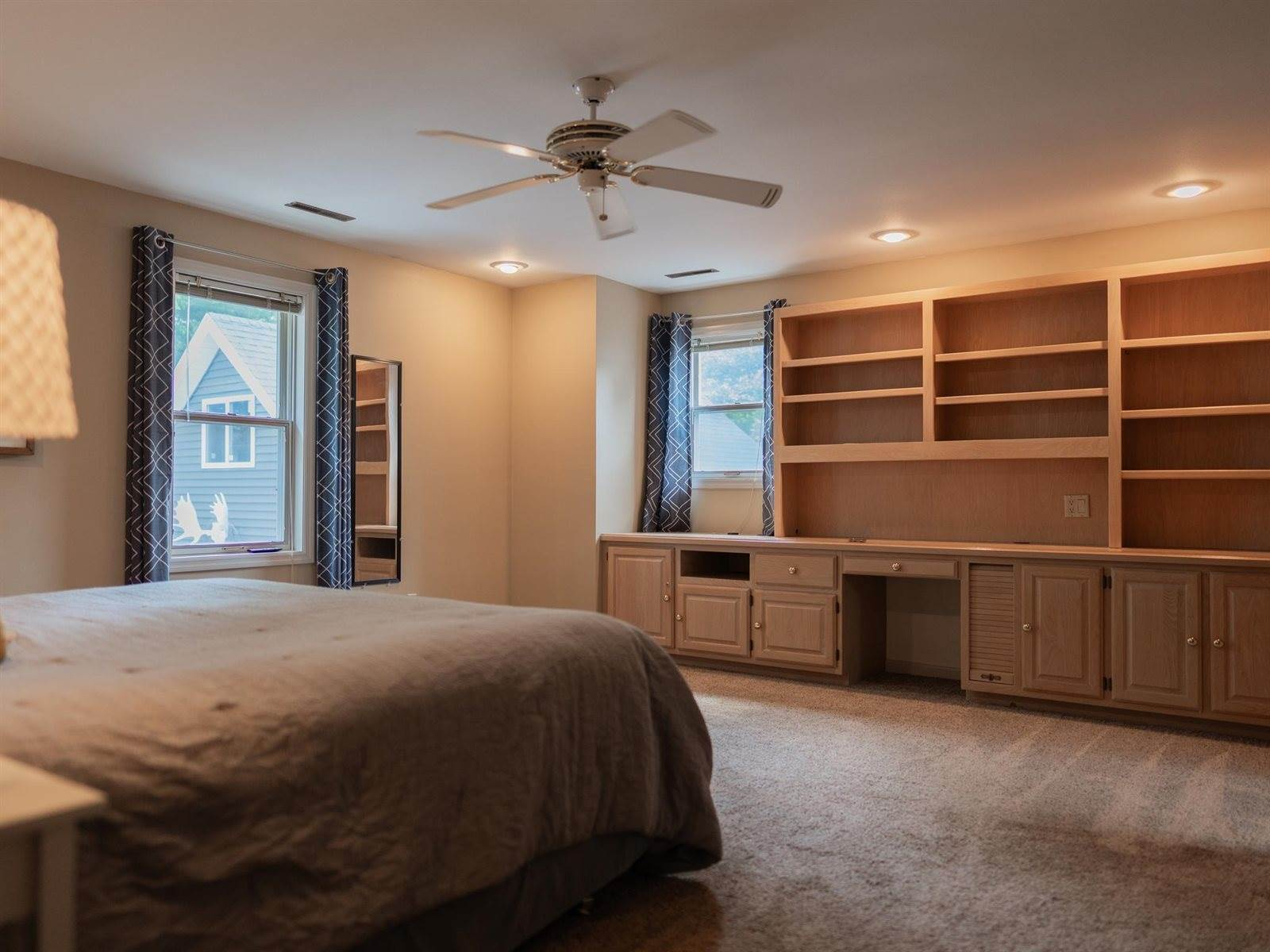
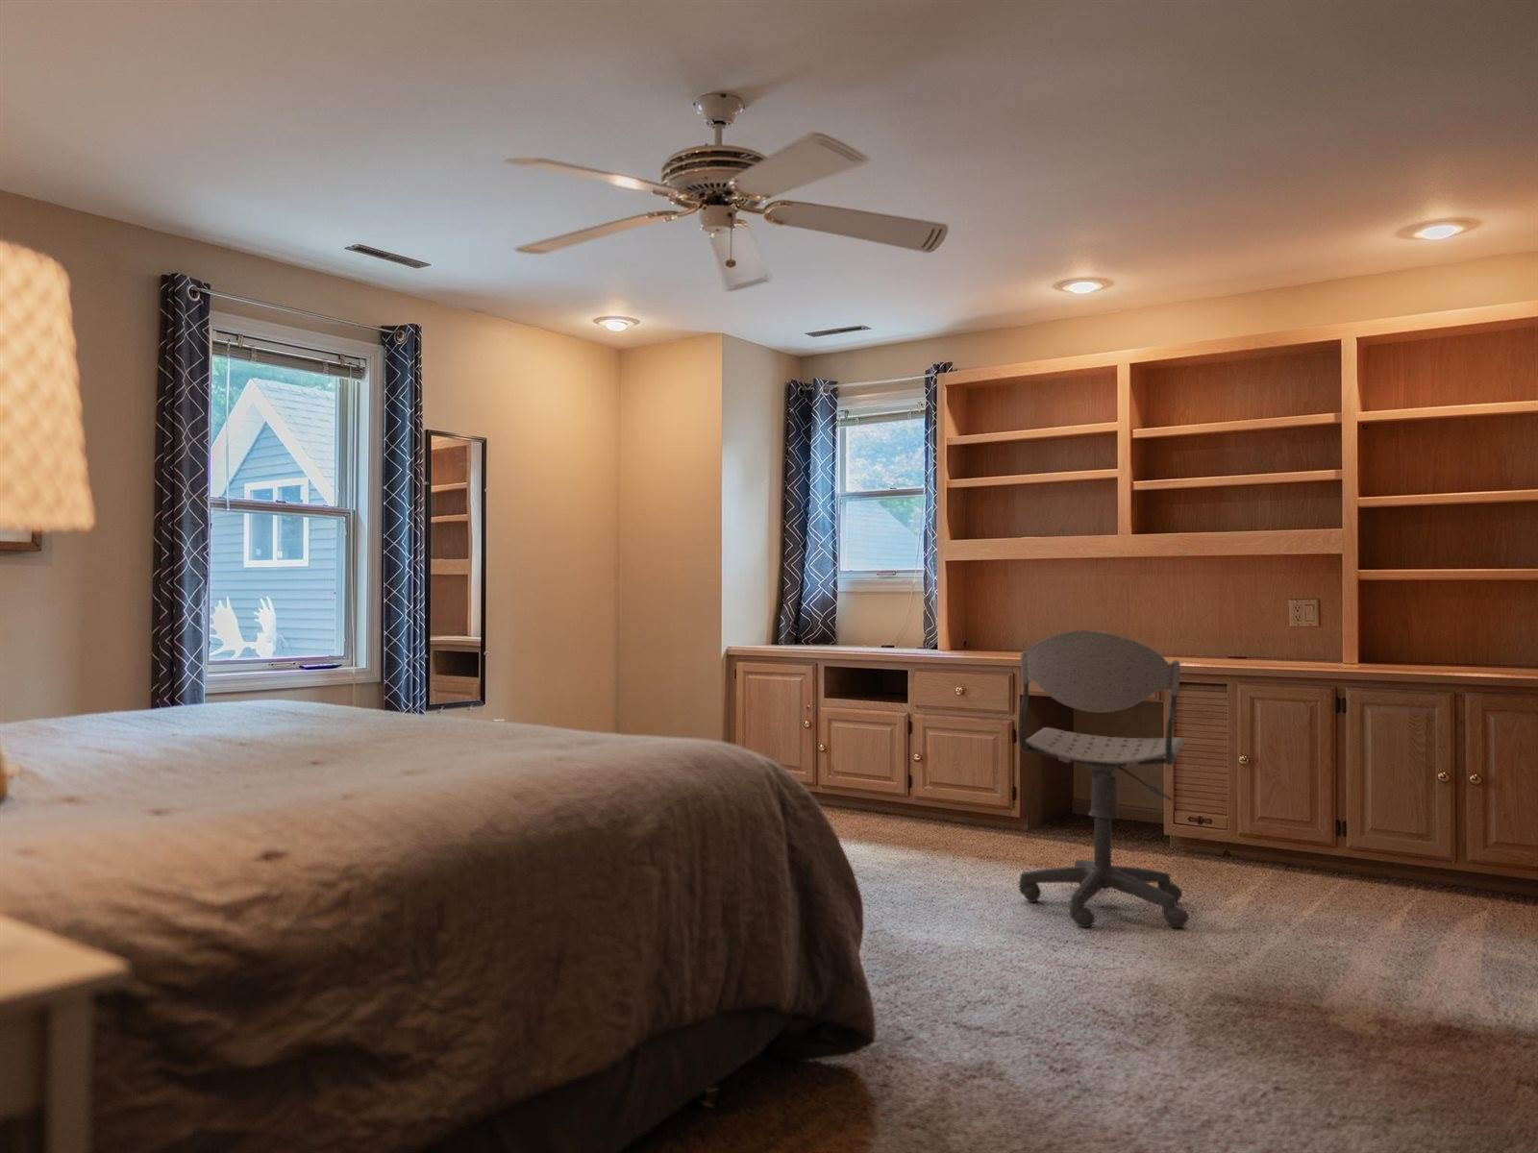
+ office chair [1017,630,1190,929]
